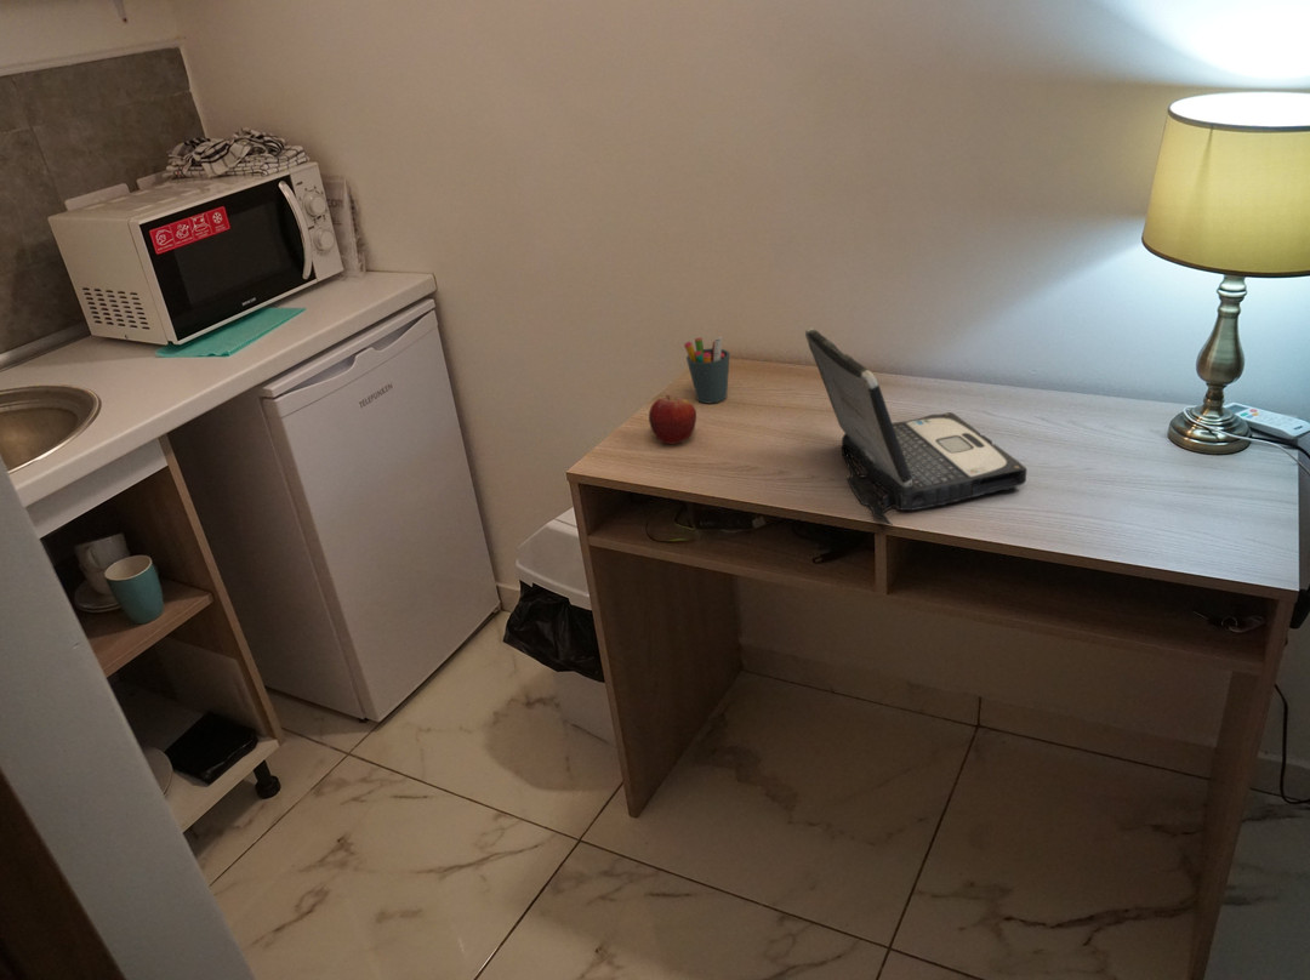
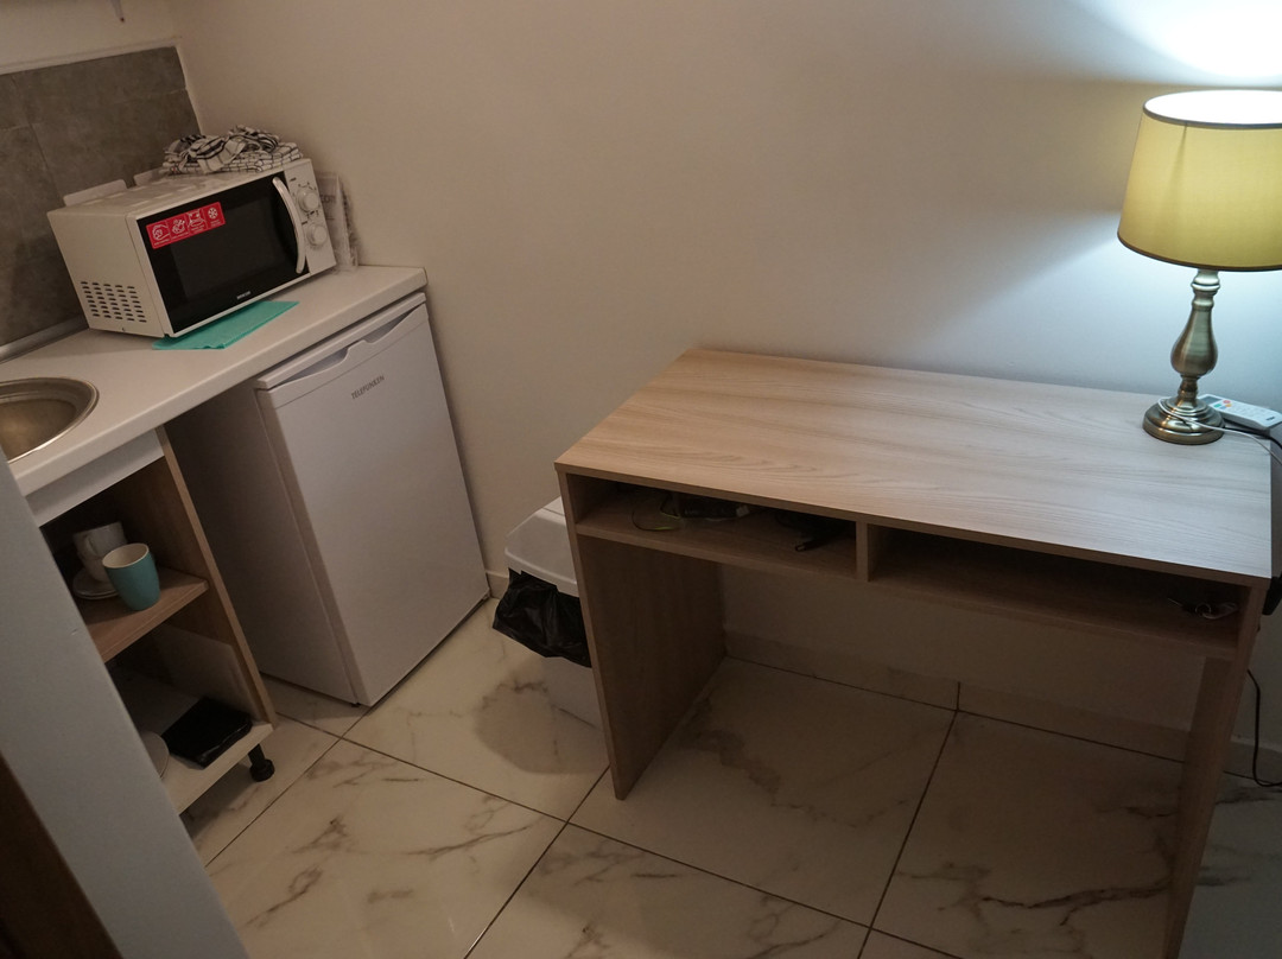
- laptop [804,327,1027,526]
- pen holder [683,336,731,404]
- fruit [648,394,697,445]
